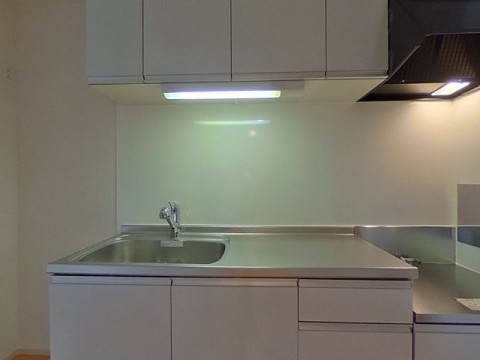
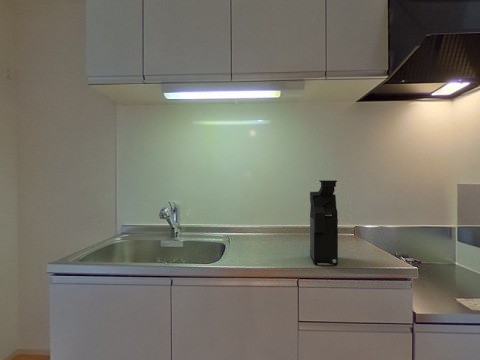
+ coffee maker [309,179,339,266]
